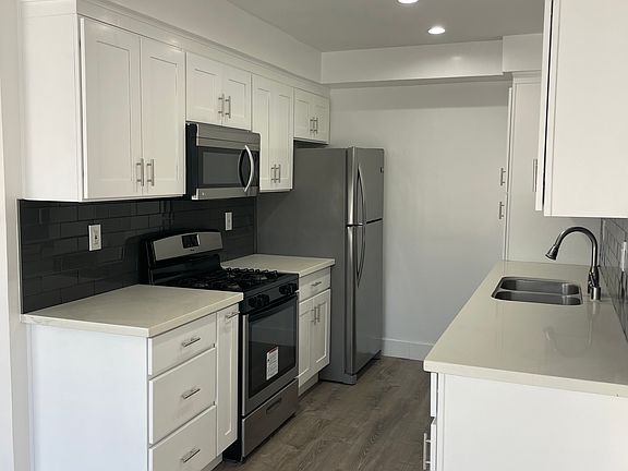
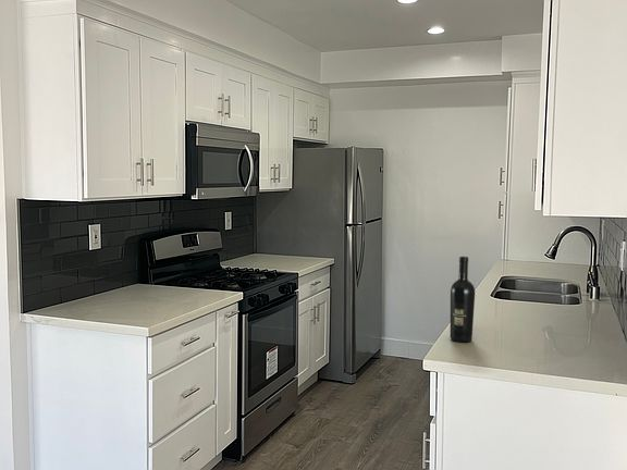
+ wine bottle [450,256,476,343]
